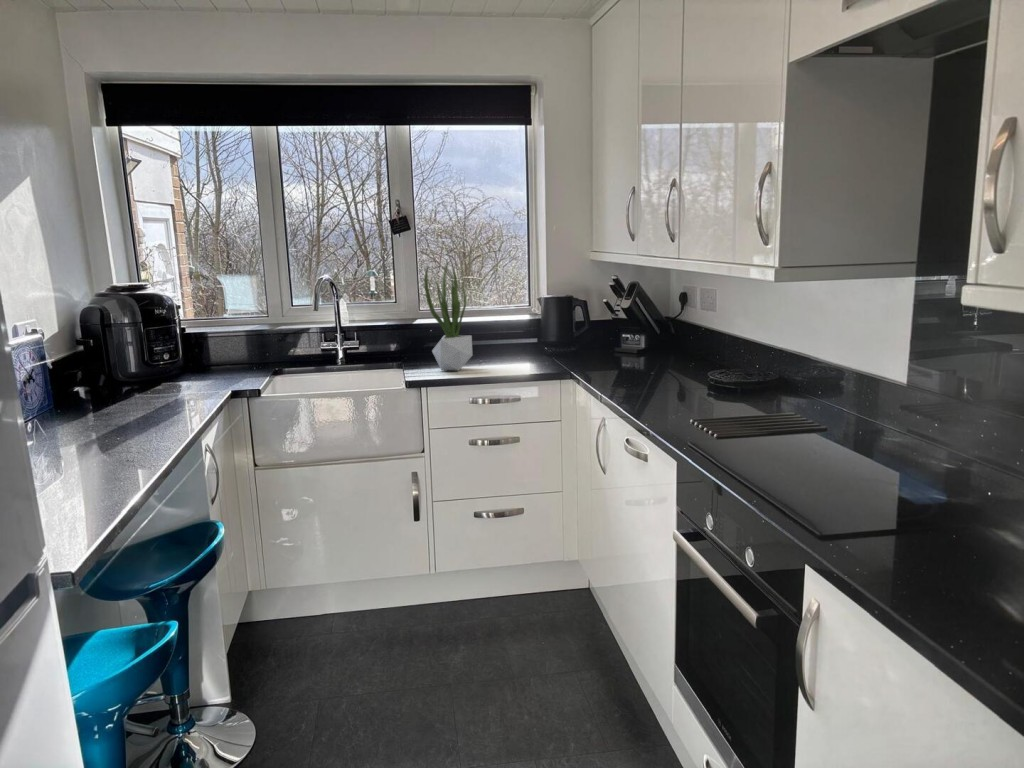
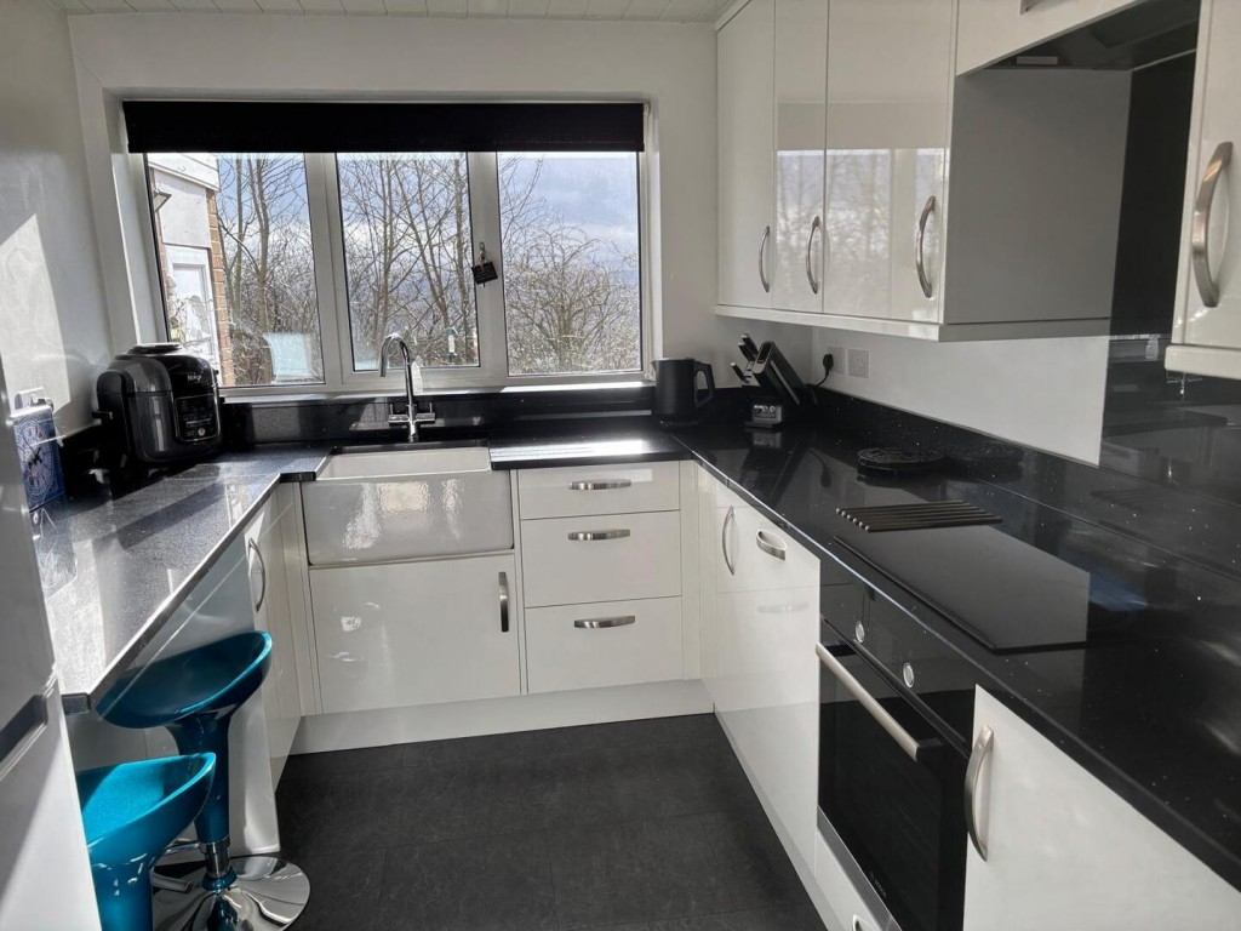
- potted plant [423,264,474,371]
